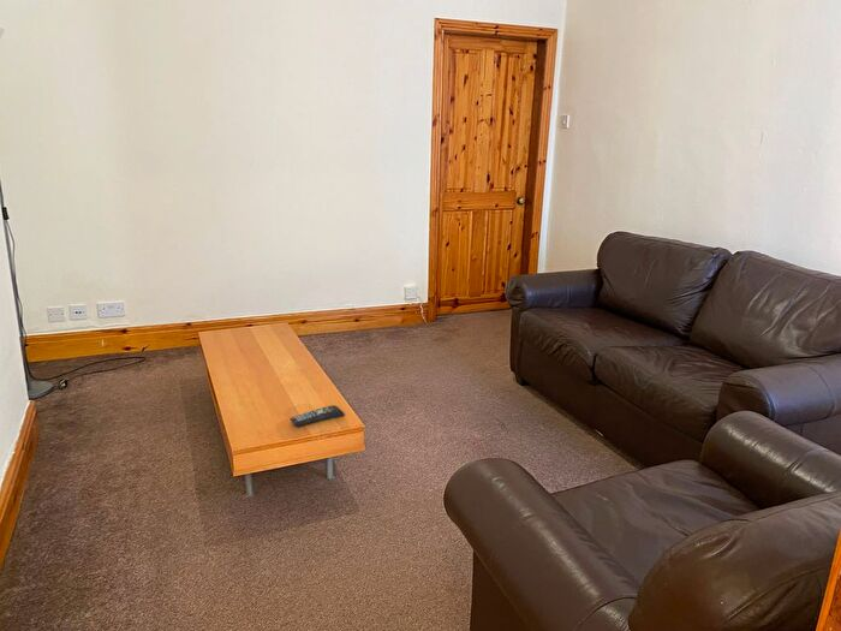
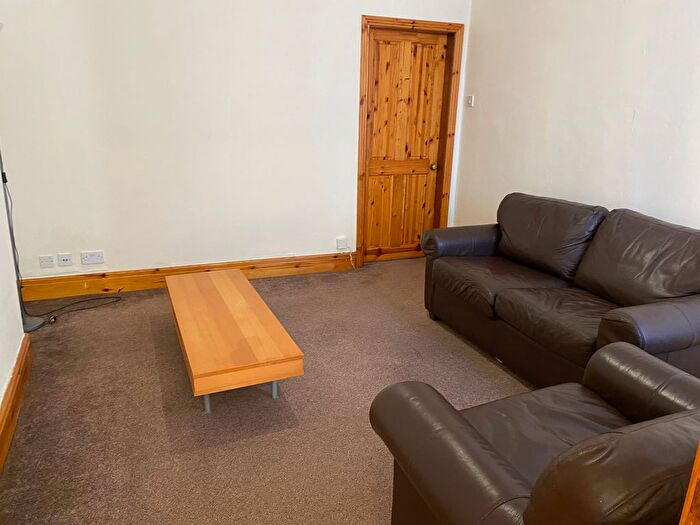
- remote control [290,404,346,428]
